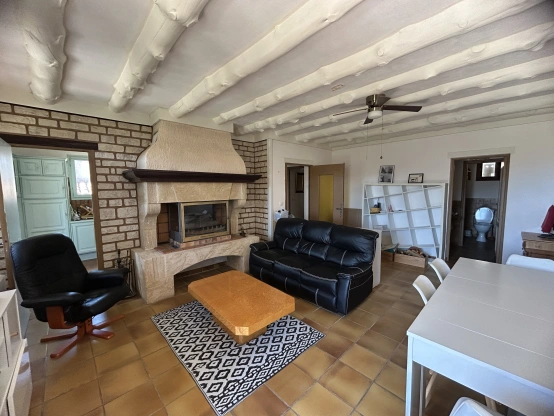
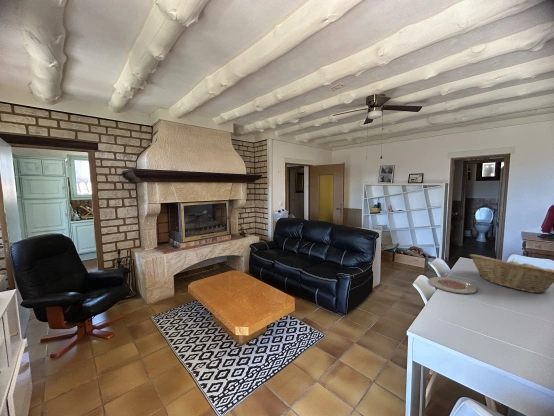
+ fruit basket [468,253,554,294]
+ plate [428,276,477,295]
